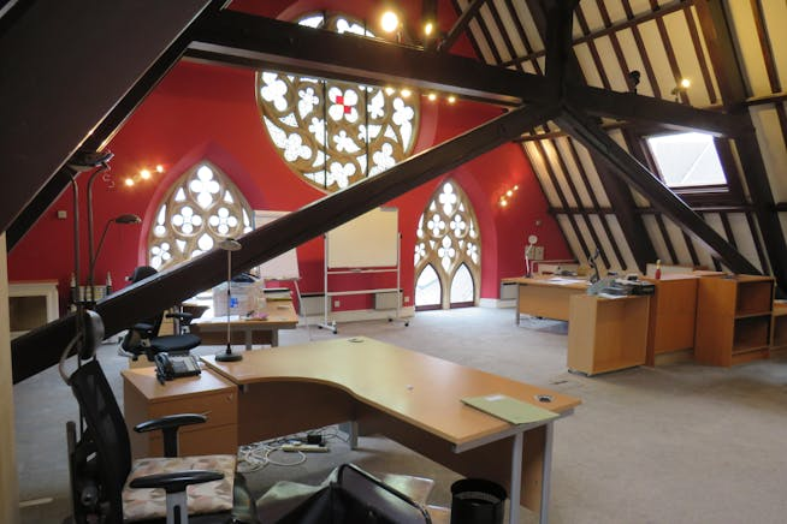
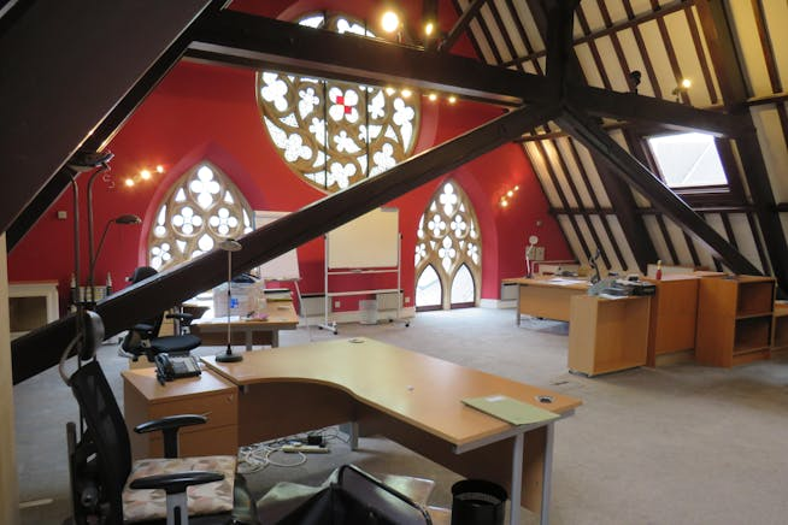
+ waste bin [358,299,380,325]
